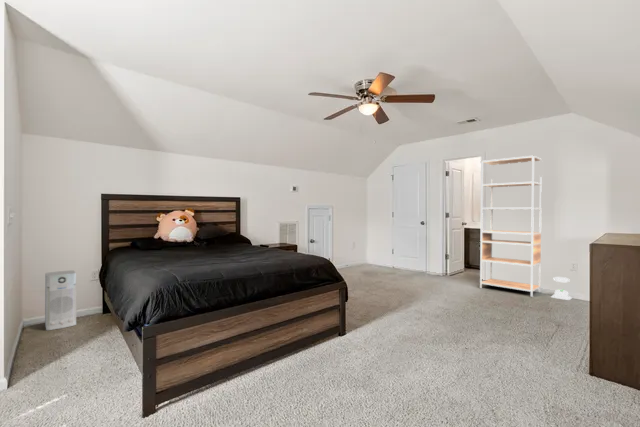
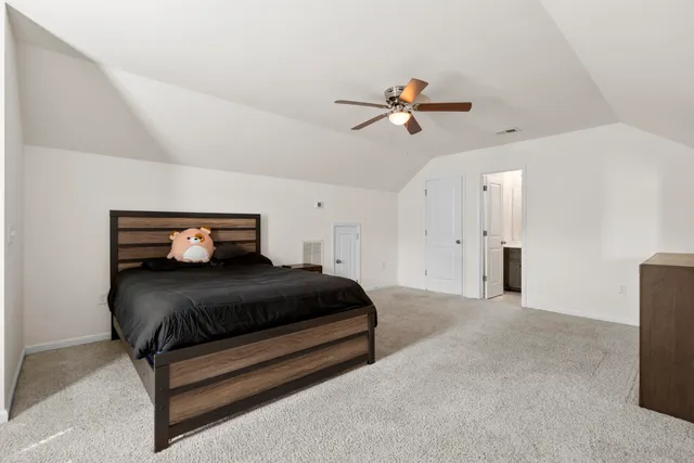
- plant pot [550,276,573,301]
- shelving unit [479,155,543,298]
- air purifier [44,270,77,331]
